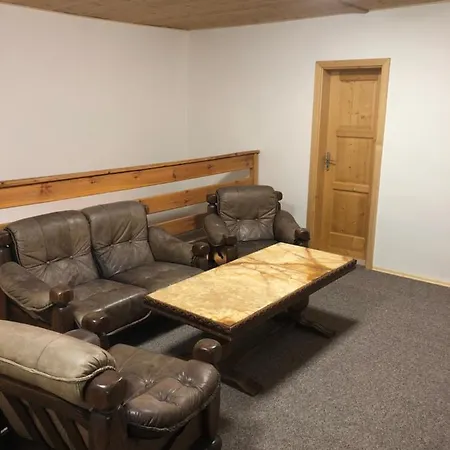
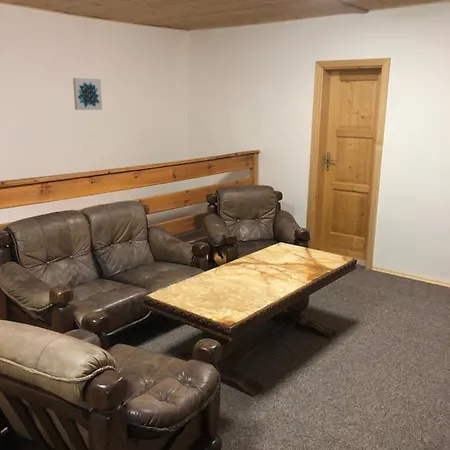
+ wall art [72,77,103,111]
